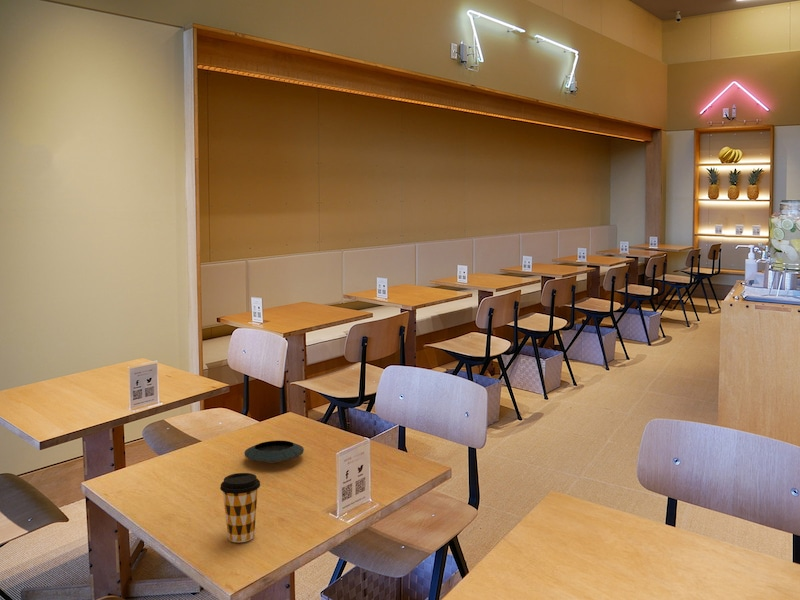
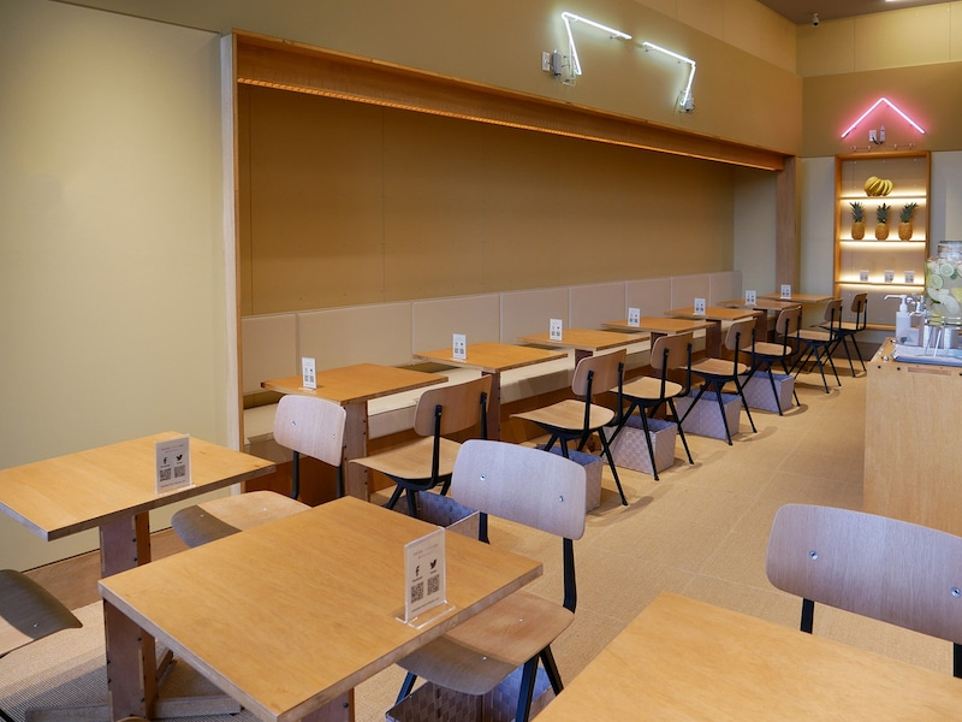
- saucer [244,440,305,464]
- coffee cup [219,472,261,543]
